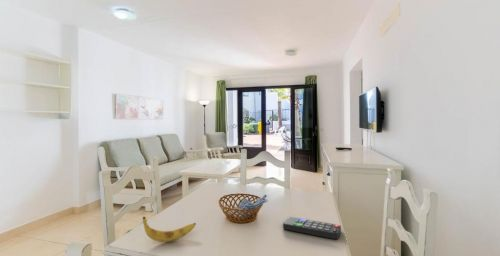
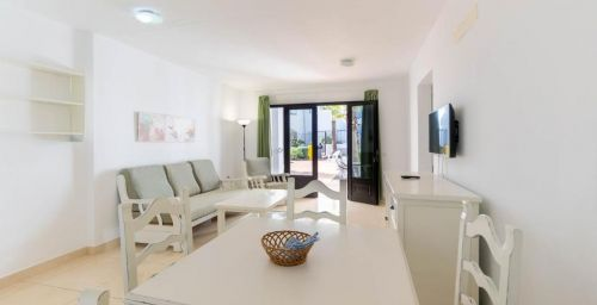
- banana [142,216,197,243]
- remote control [282,216,342,240]
